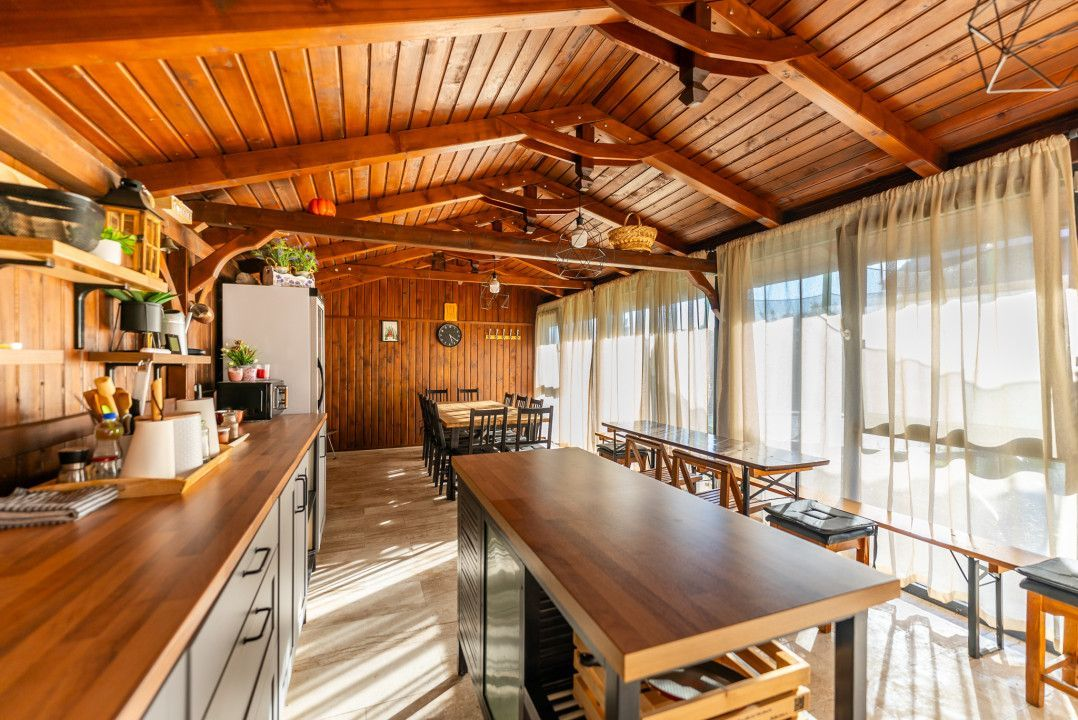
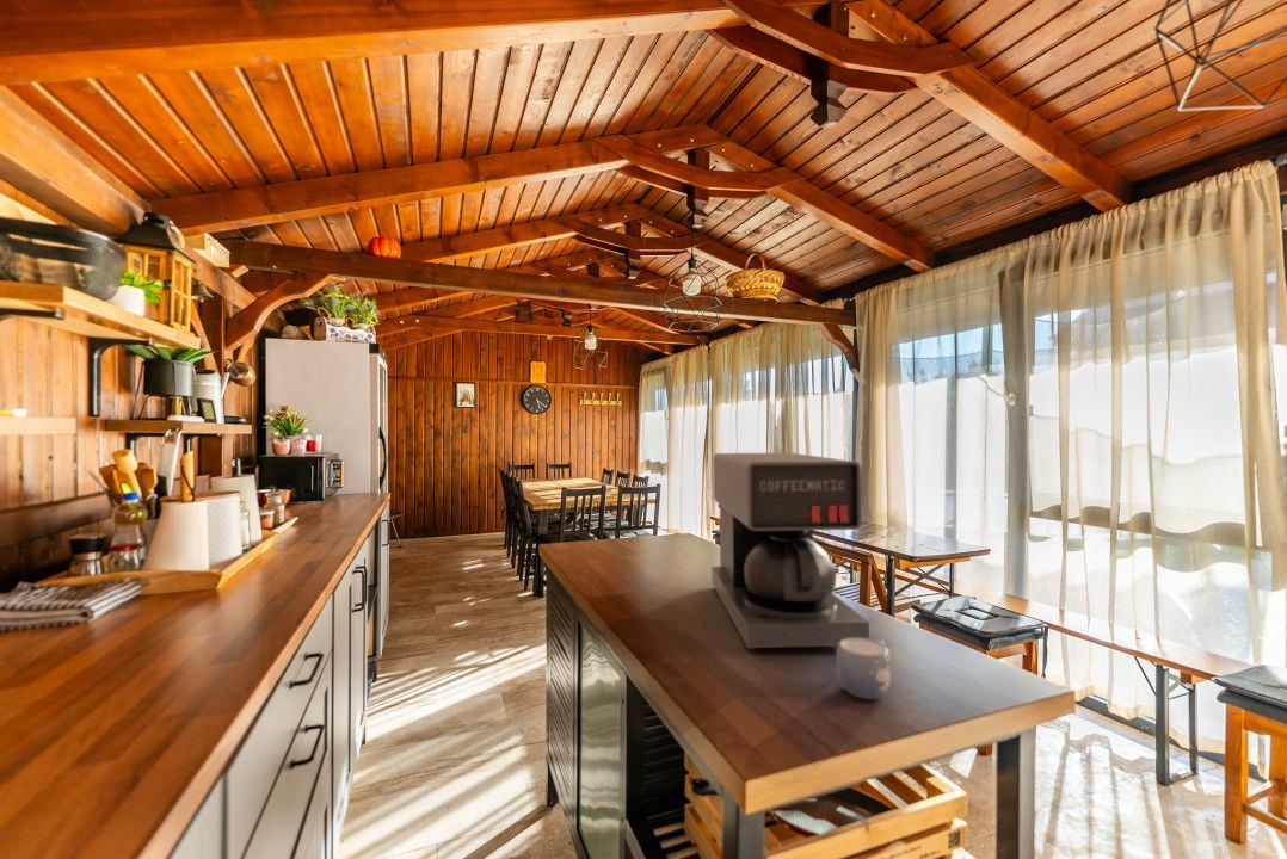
+ coffee maker [710,451,870,651]
+ mug [835,638,892,700]
